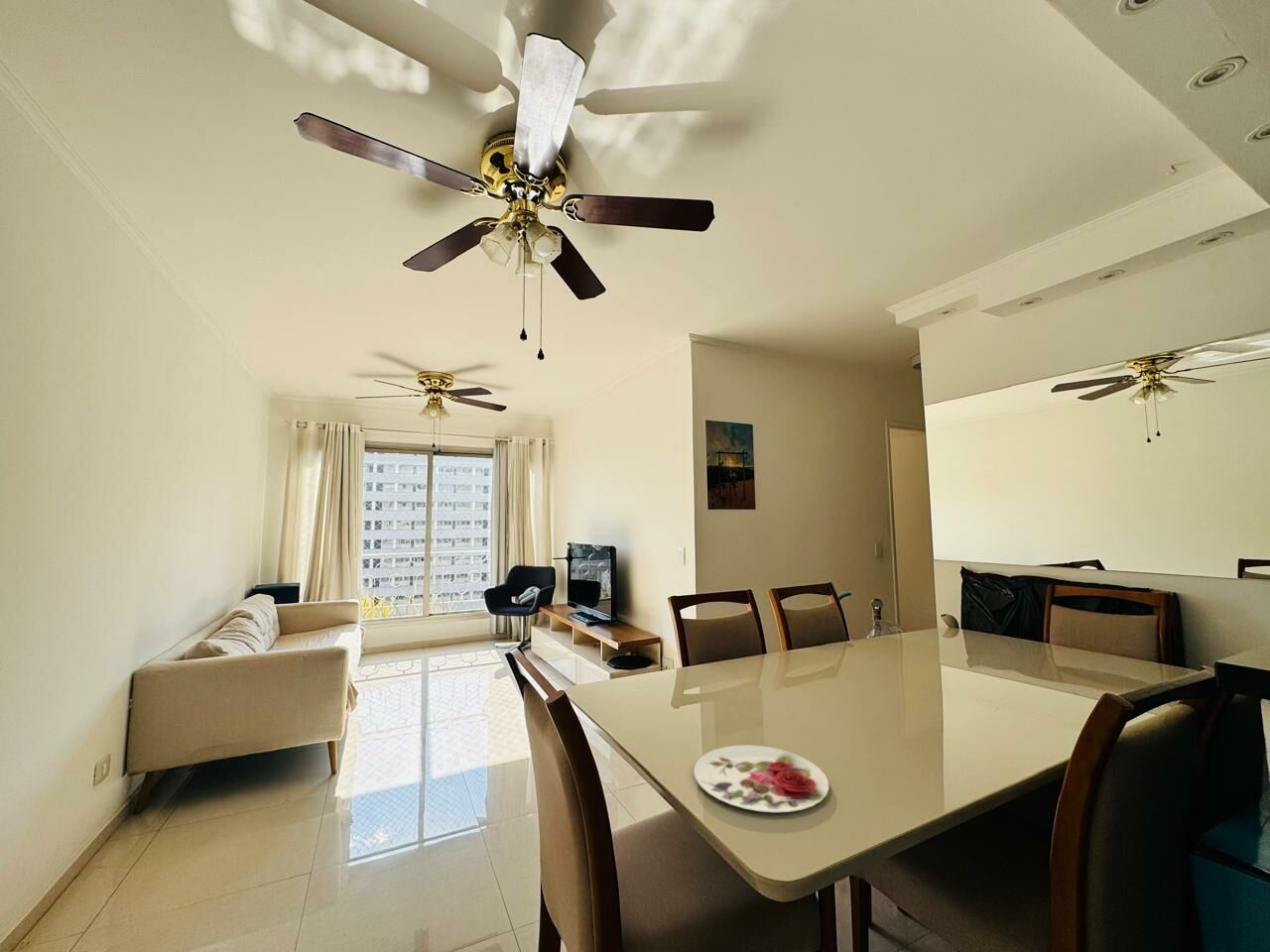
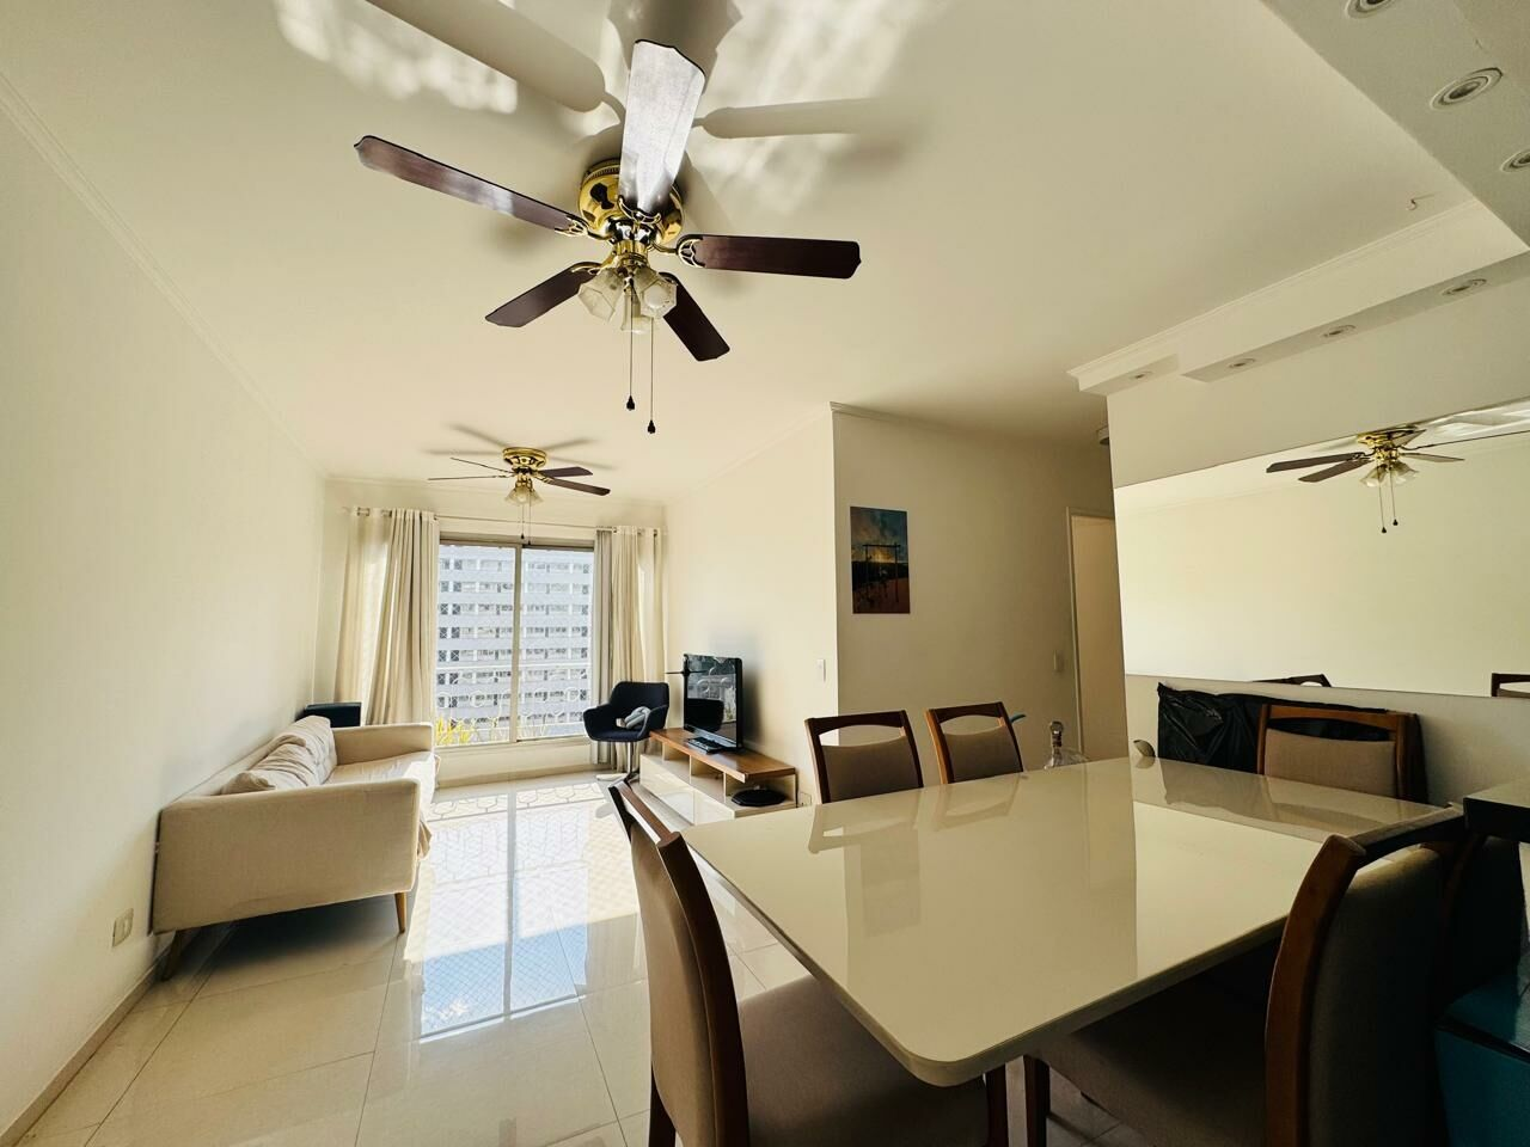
- plate [693,744,830,813]
